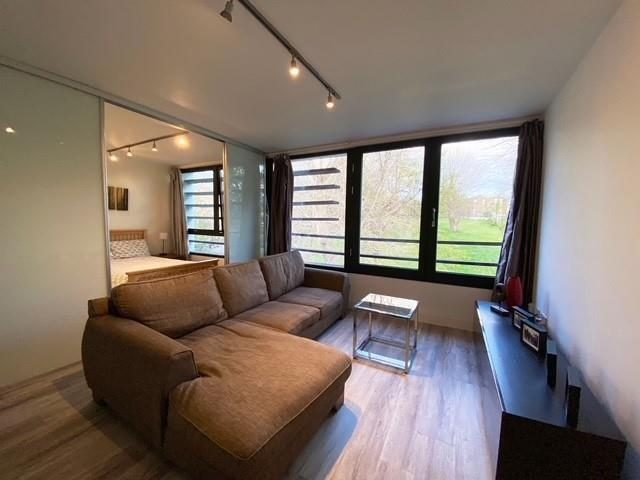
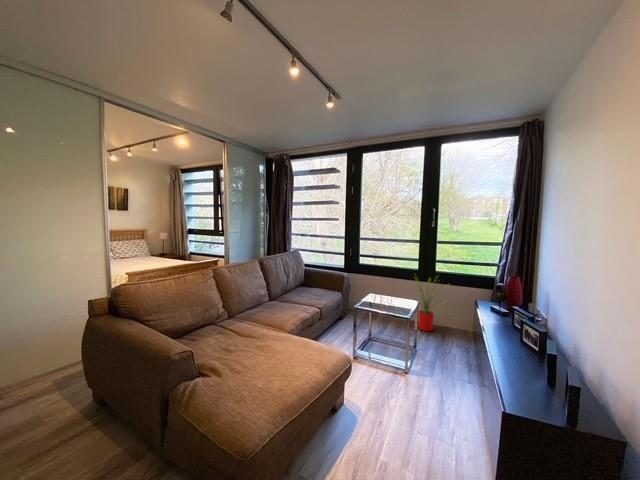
+ house plant [409,272,450,332]
